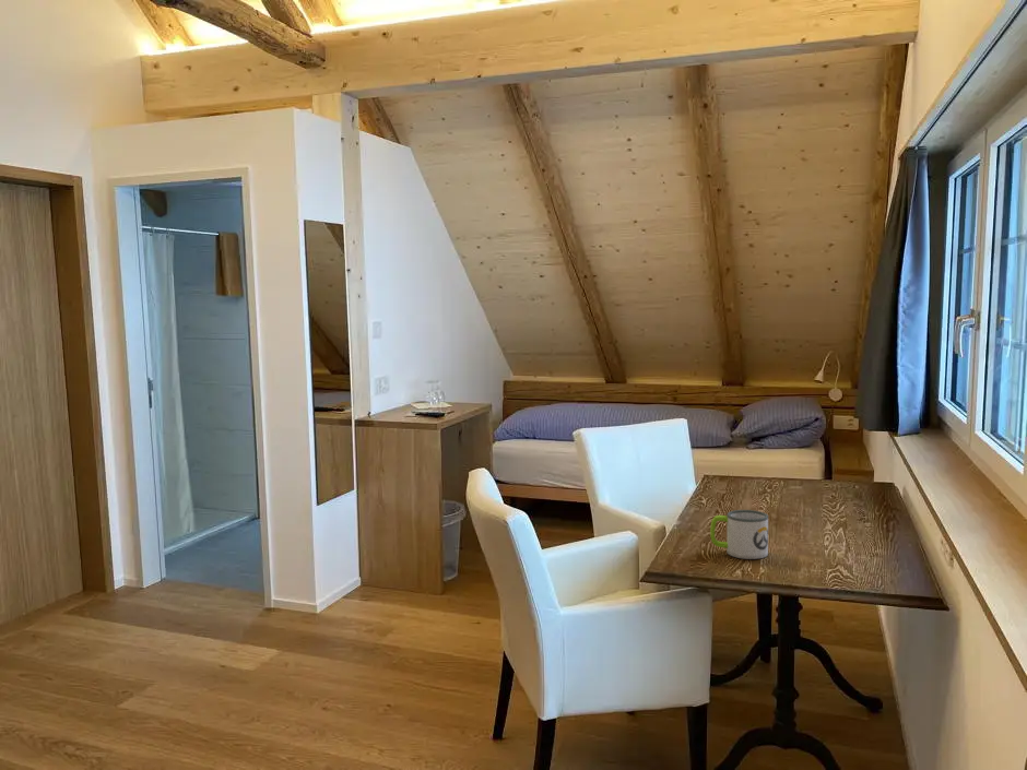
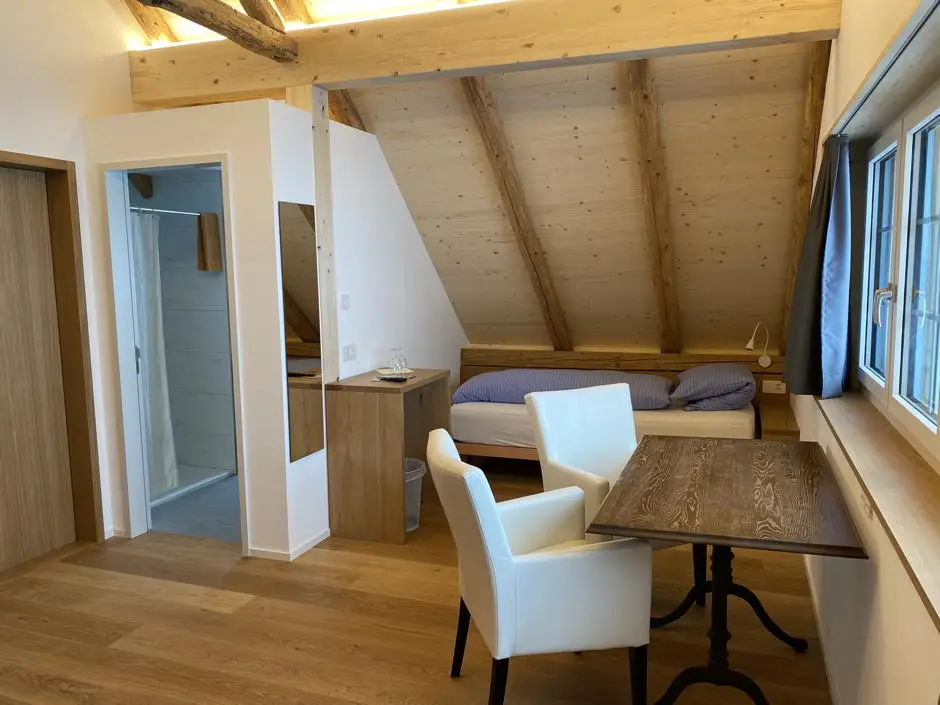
- mug [709,509,769,560]
